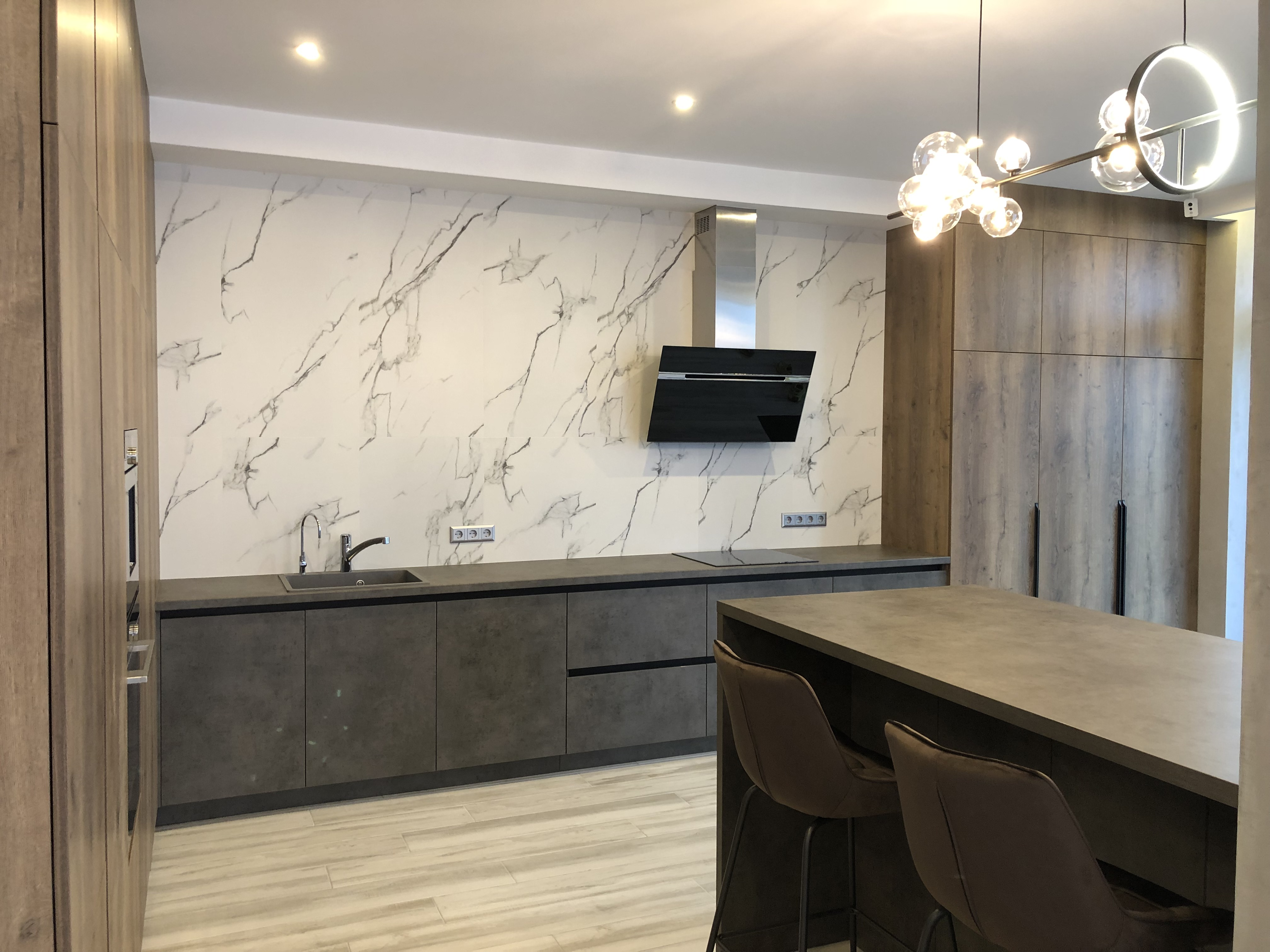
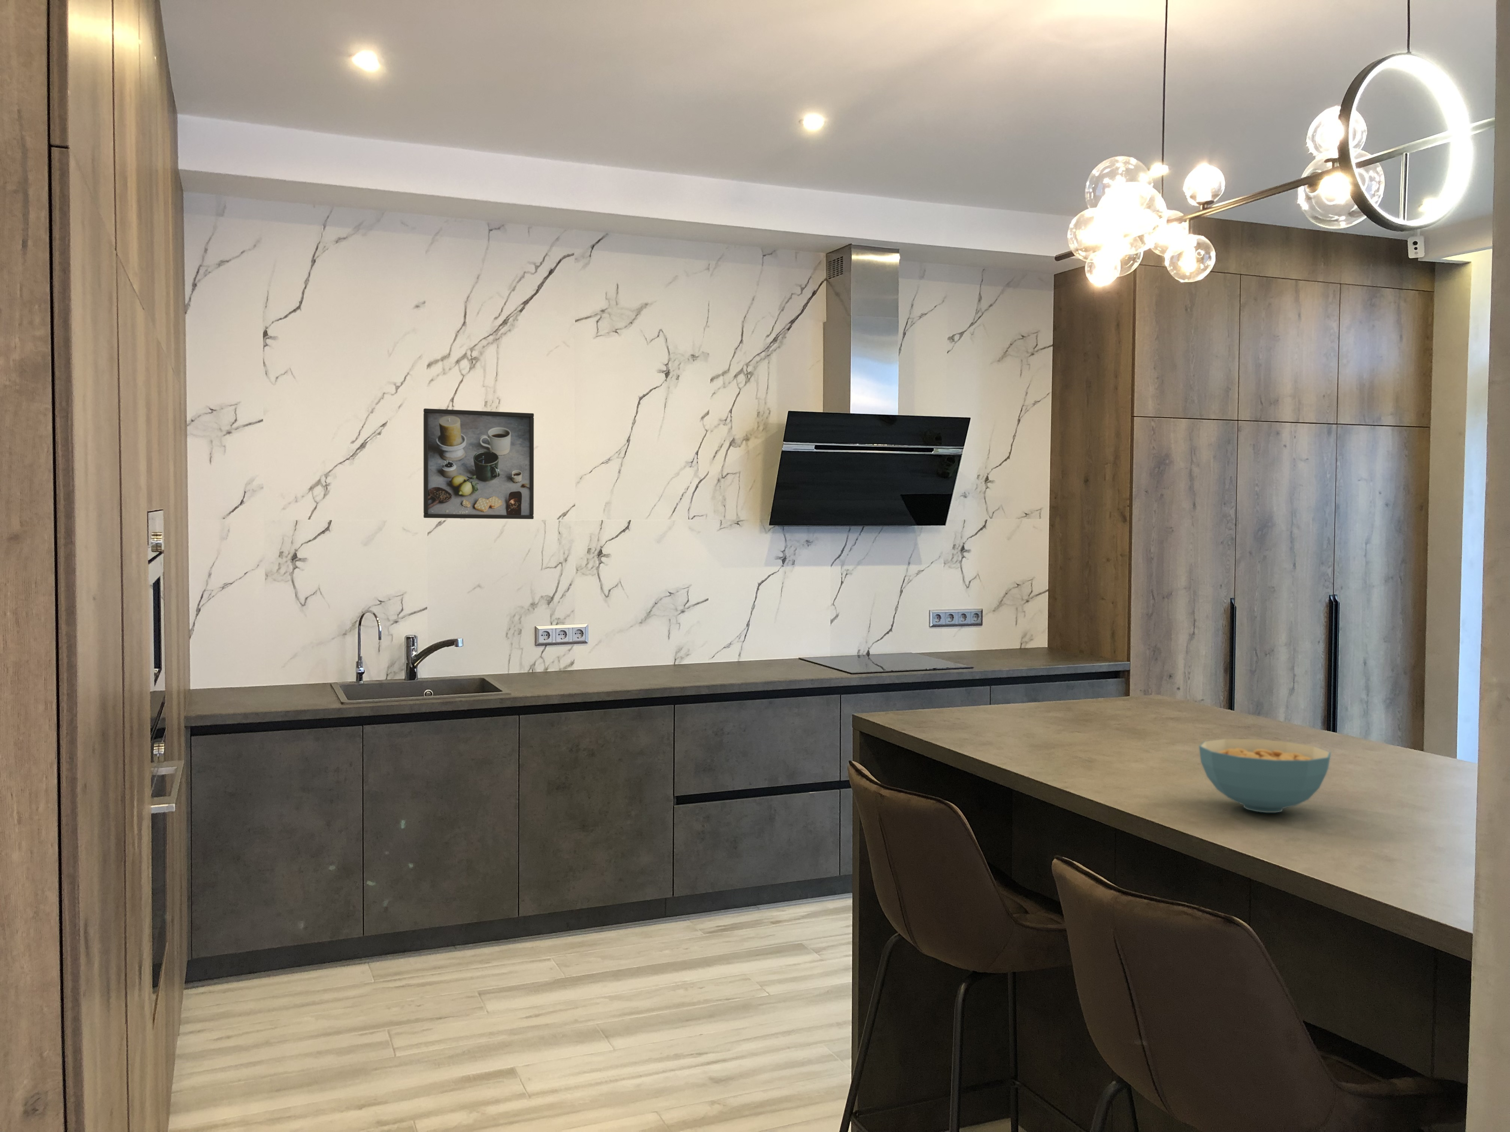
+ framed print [423,408,534,520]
+ cereal bowl [1198,738,1332,813]
